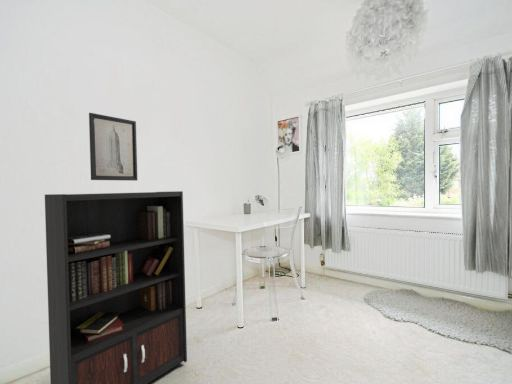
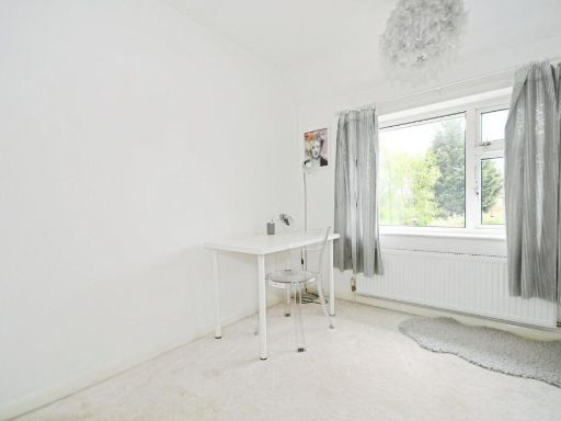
- wall art [88,112,138,182]
- bookcase [44,190,188,384]
